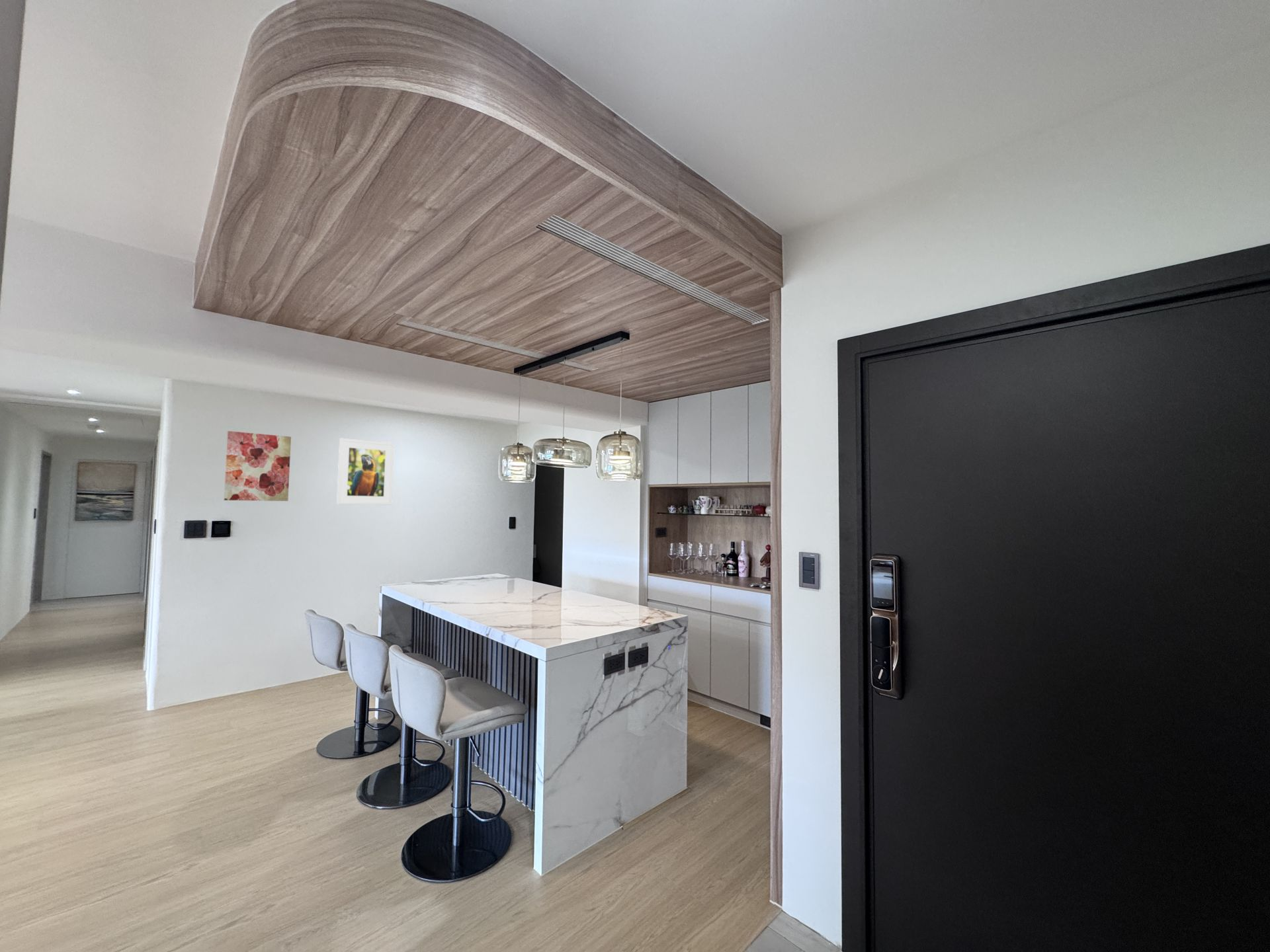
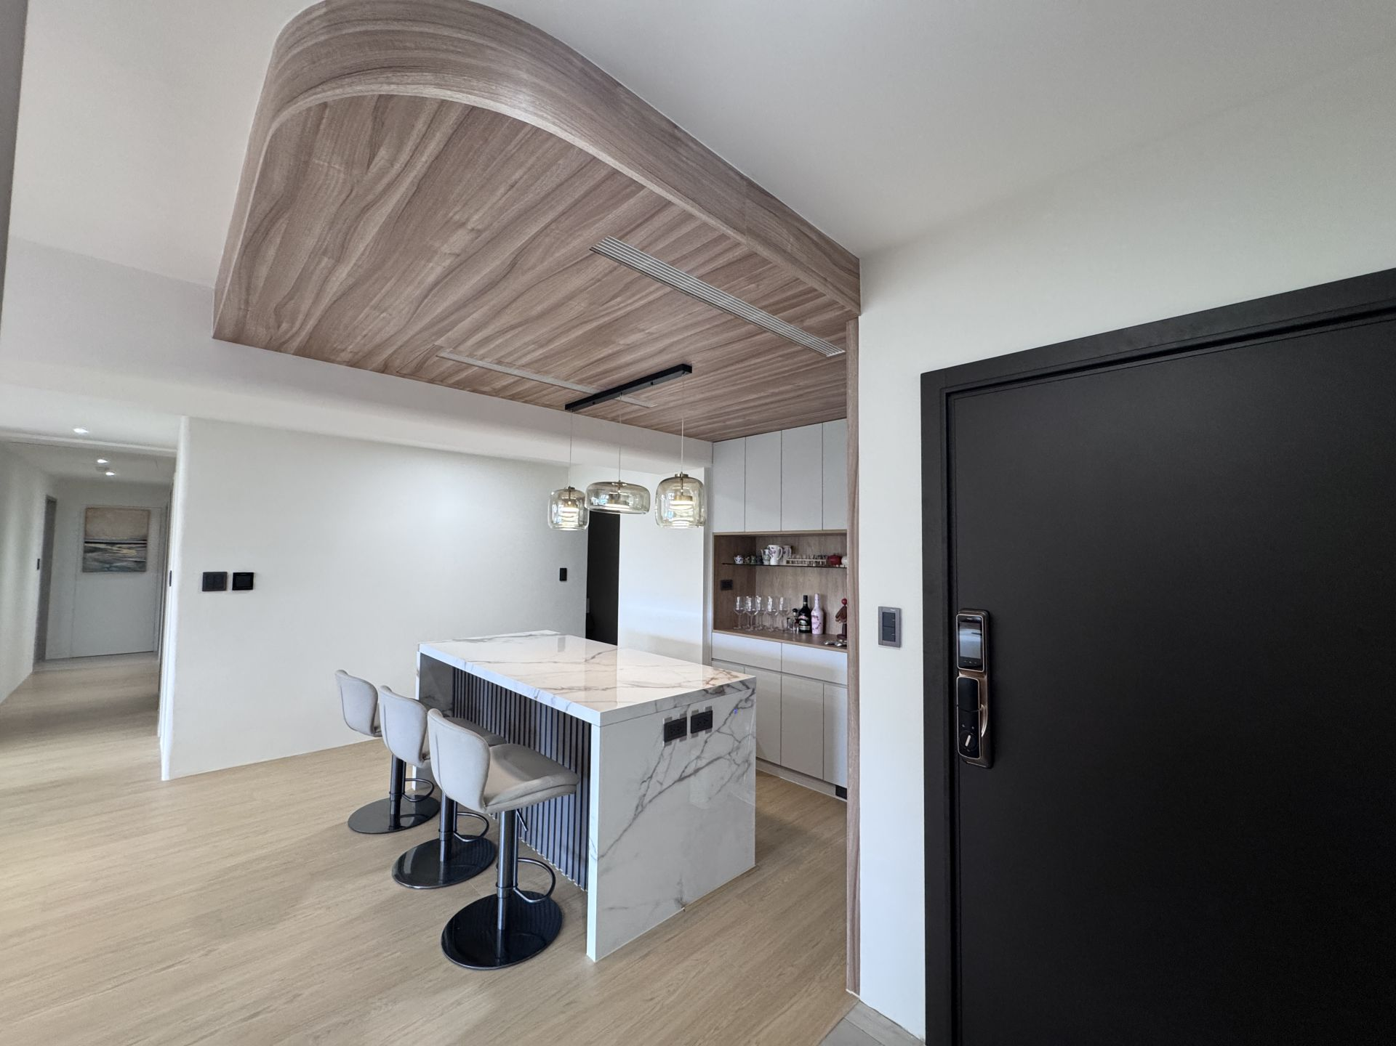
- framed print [336,438,395,506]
- wall art [223,430,292,502]
